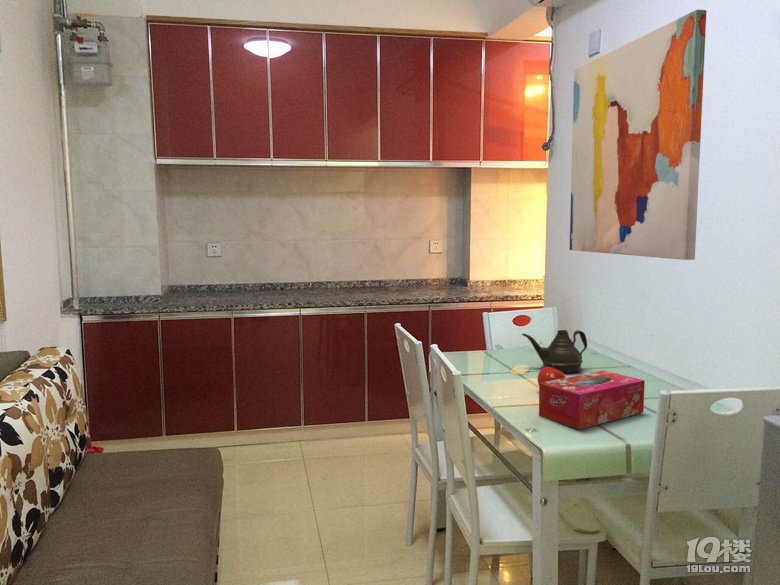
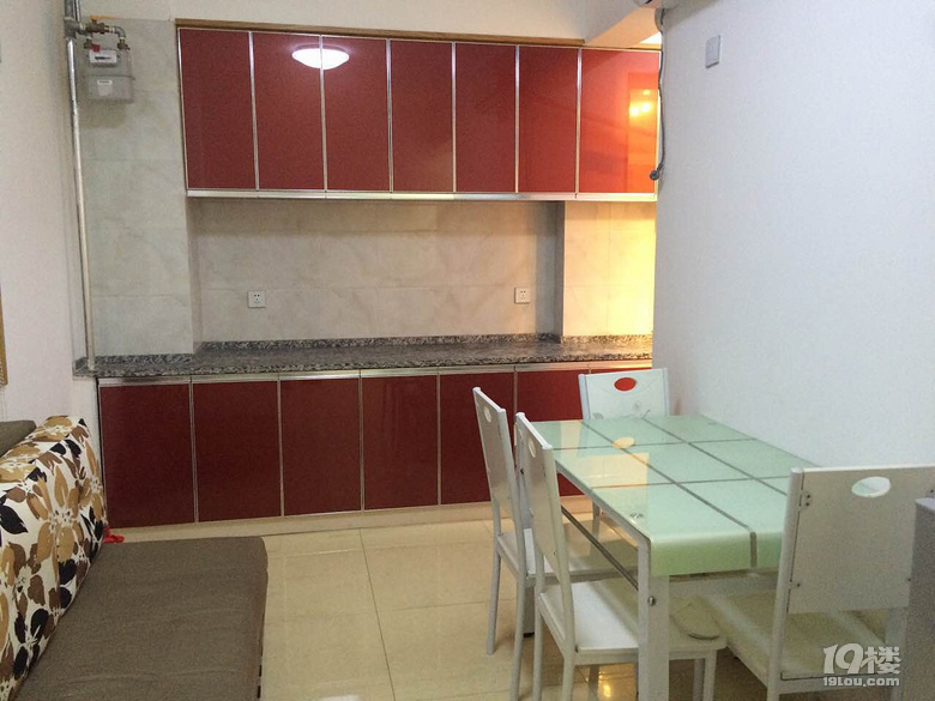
- tissue box [538,370,646,430]
- wall art [569,9,708,261]
- teapot [521,329,588,373]
- fruit [537,364,567,386]
